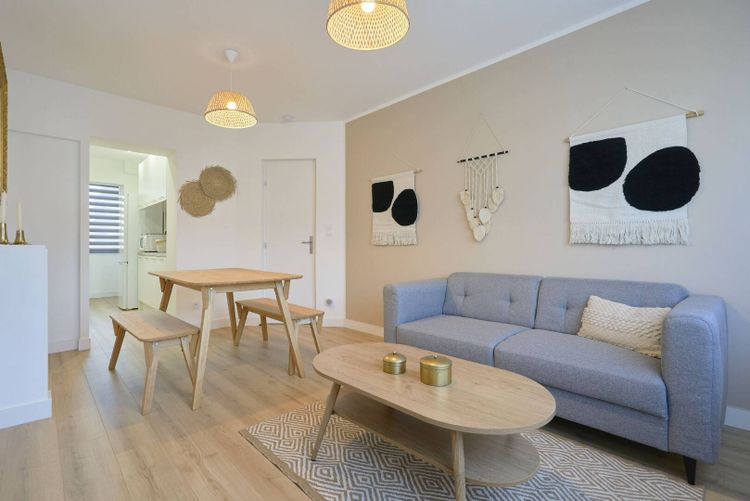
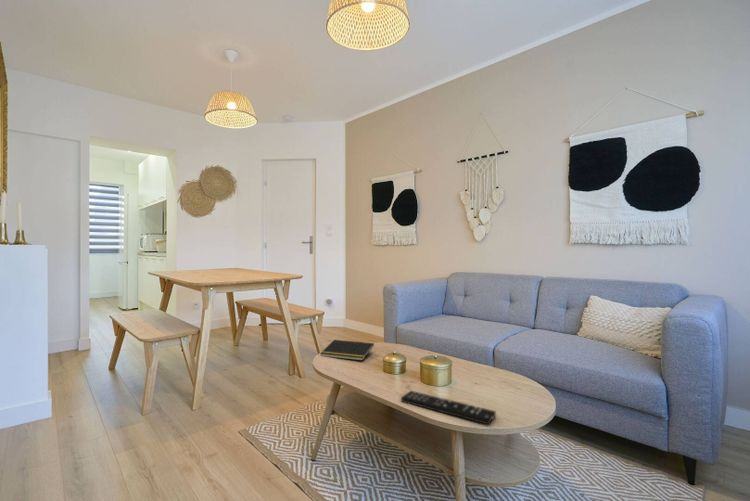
+ notepad [319,339,375,362]
+ remote control [400,390,497,426]
